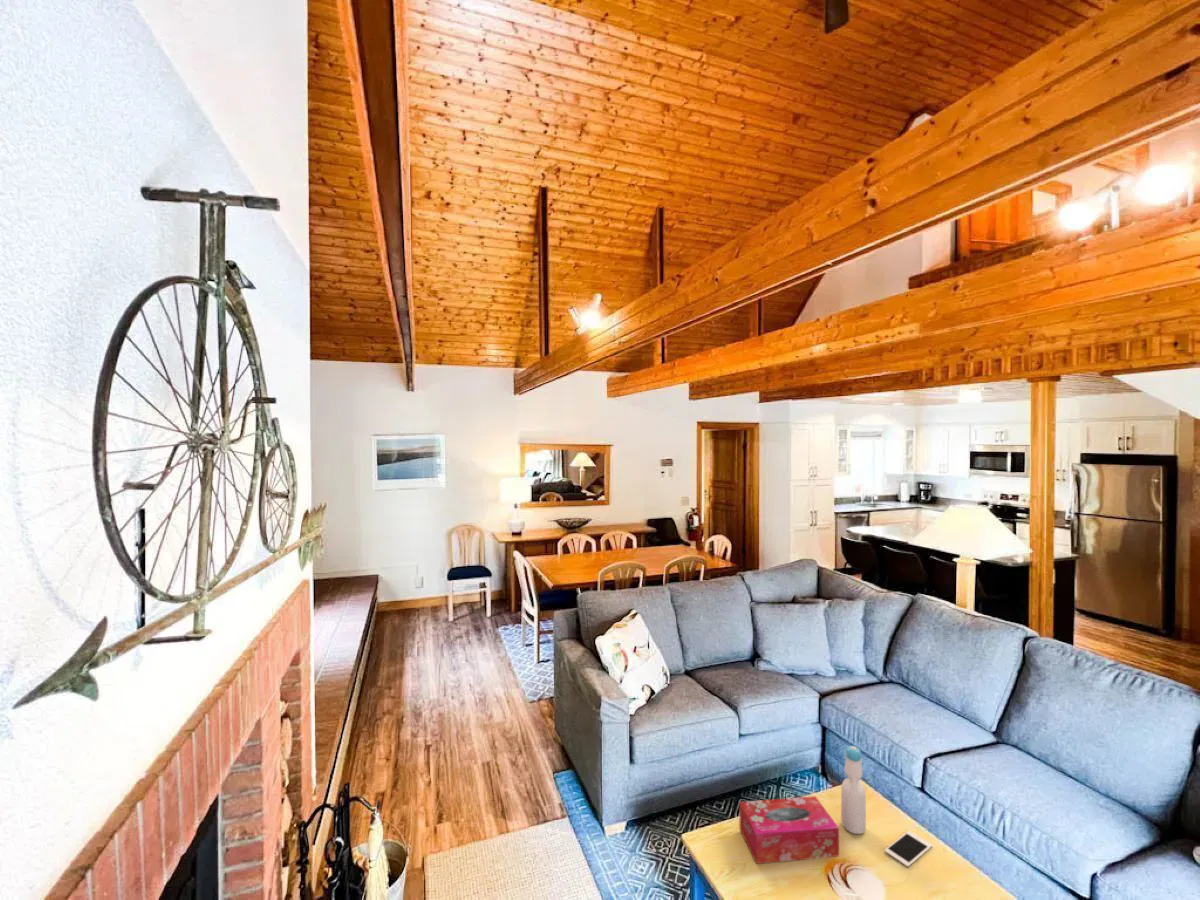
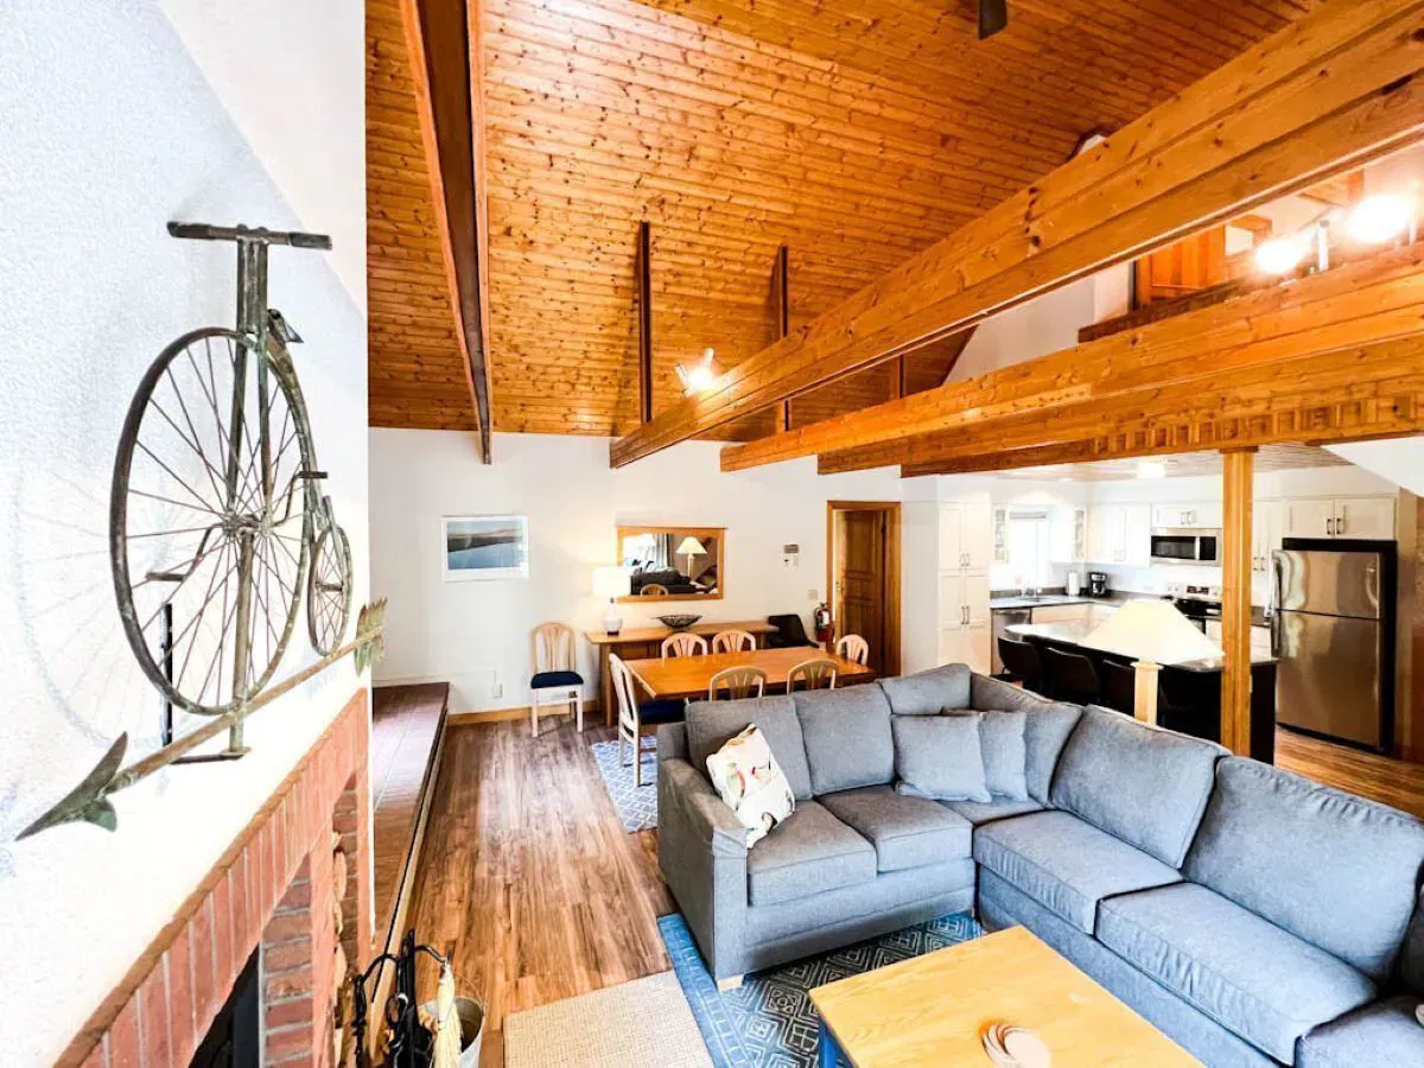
- tissue box [738,795,840,865]
- bottle [840,745,867,835]
- cell phone [884,830,933,868]
